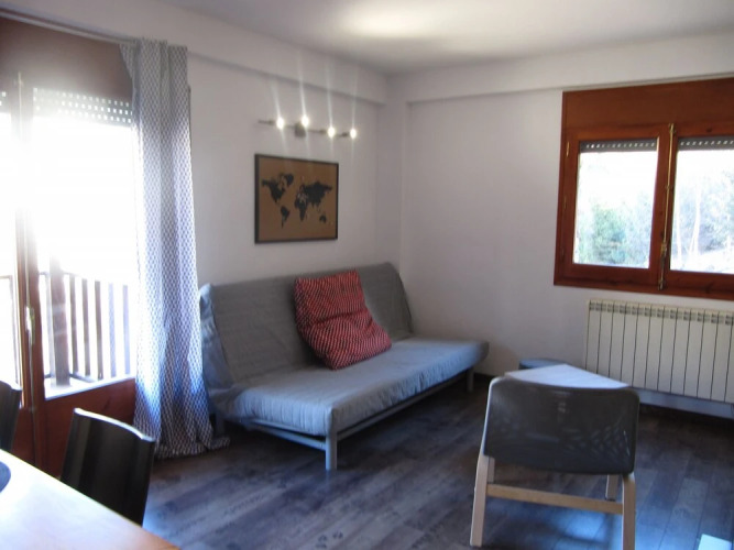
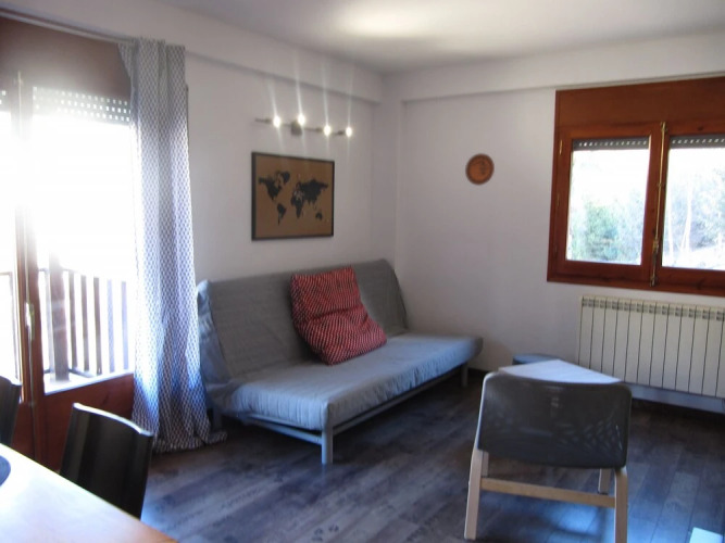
+ decorative plate [464,152,496,187]
